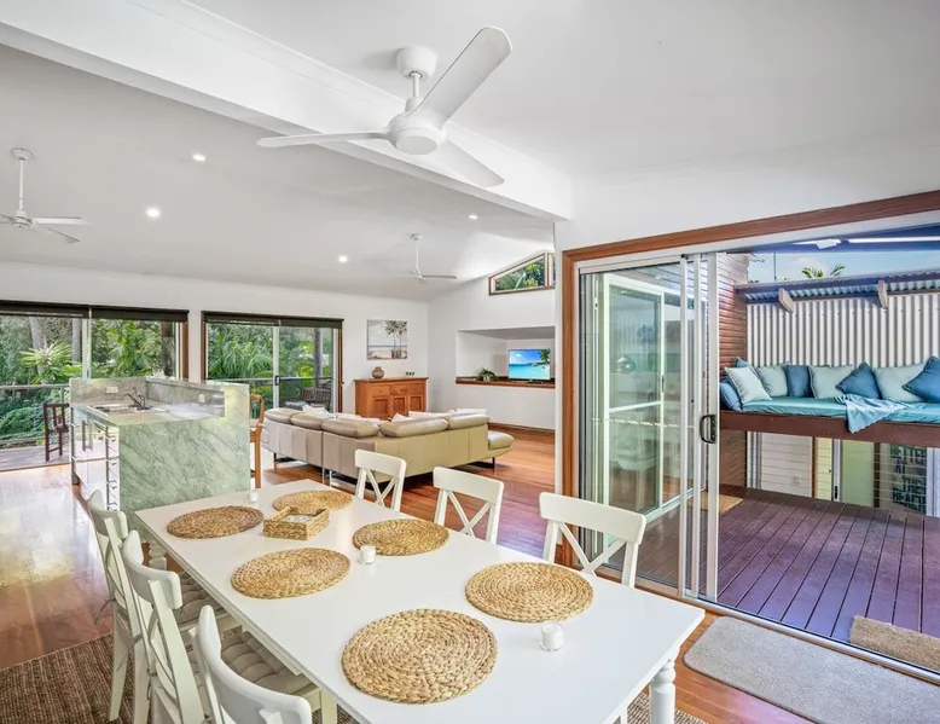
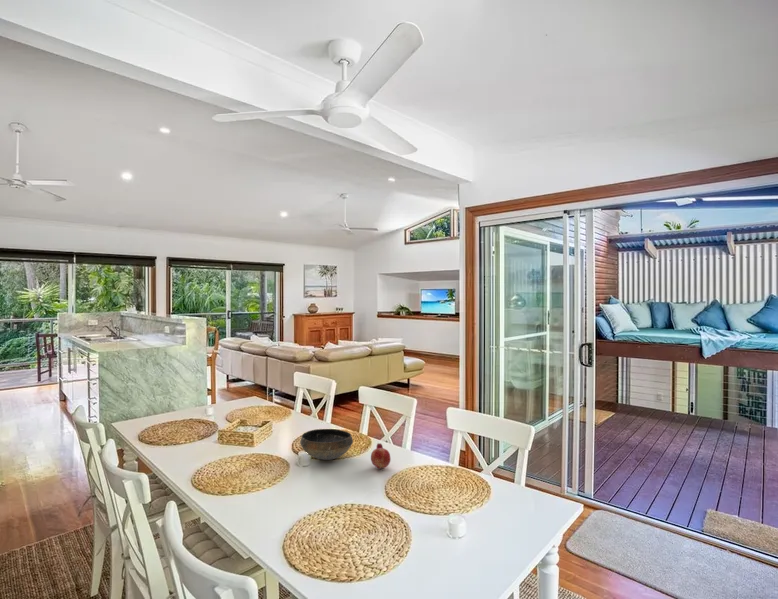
+ bowl [299,428,354,461]
+ fruit [370,442,392,470]
